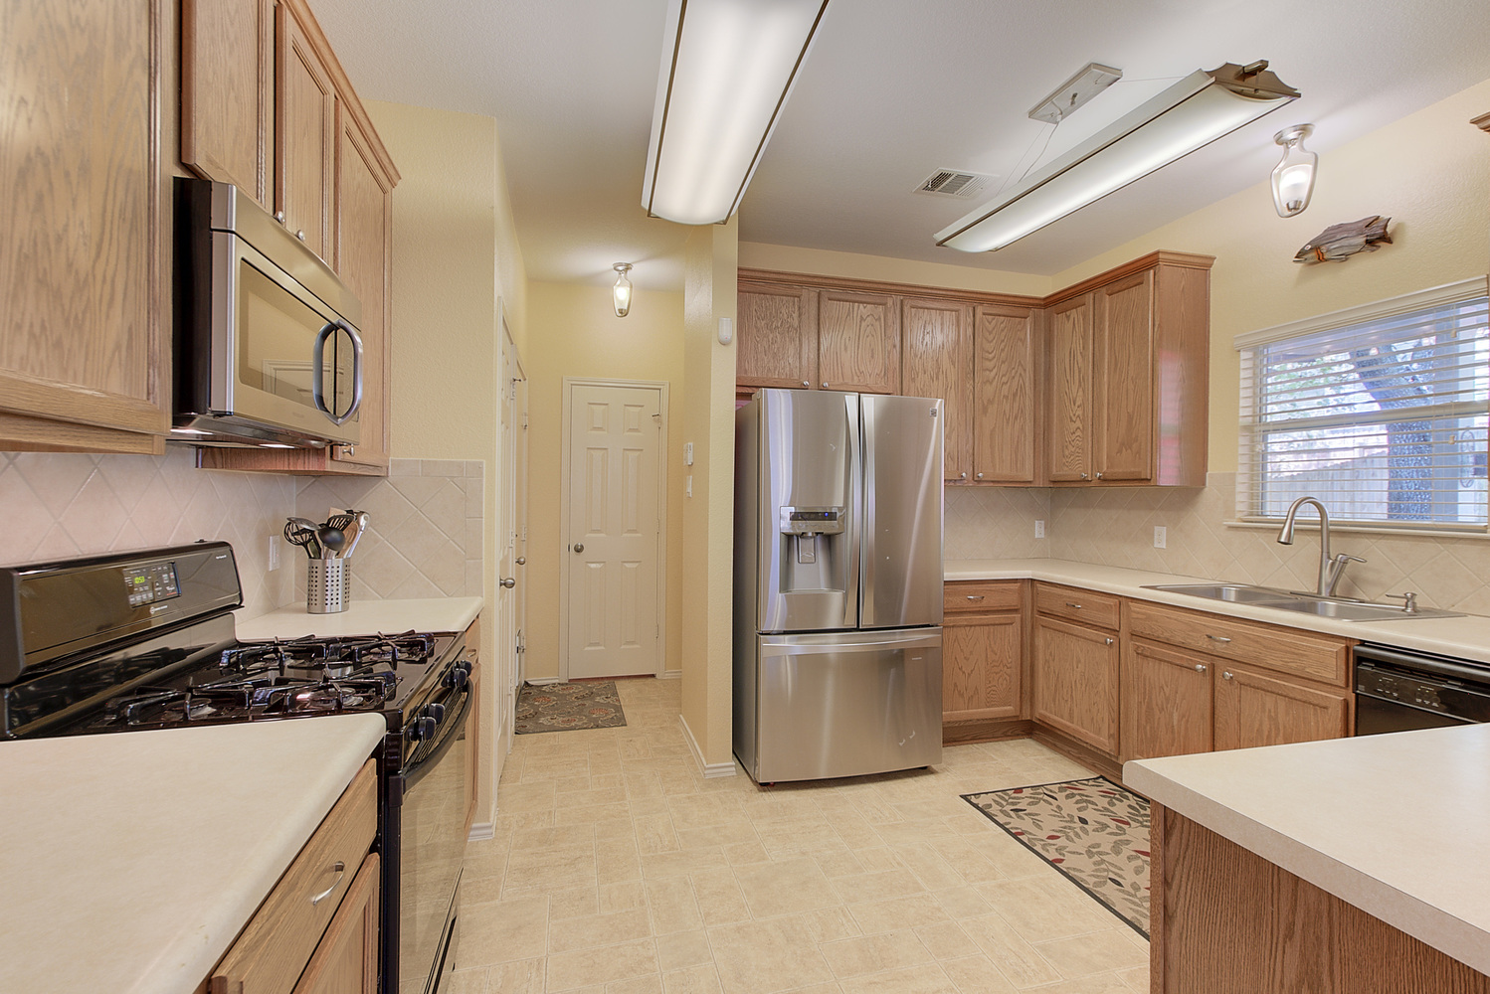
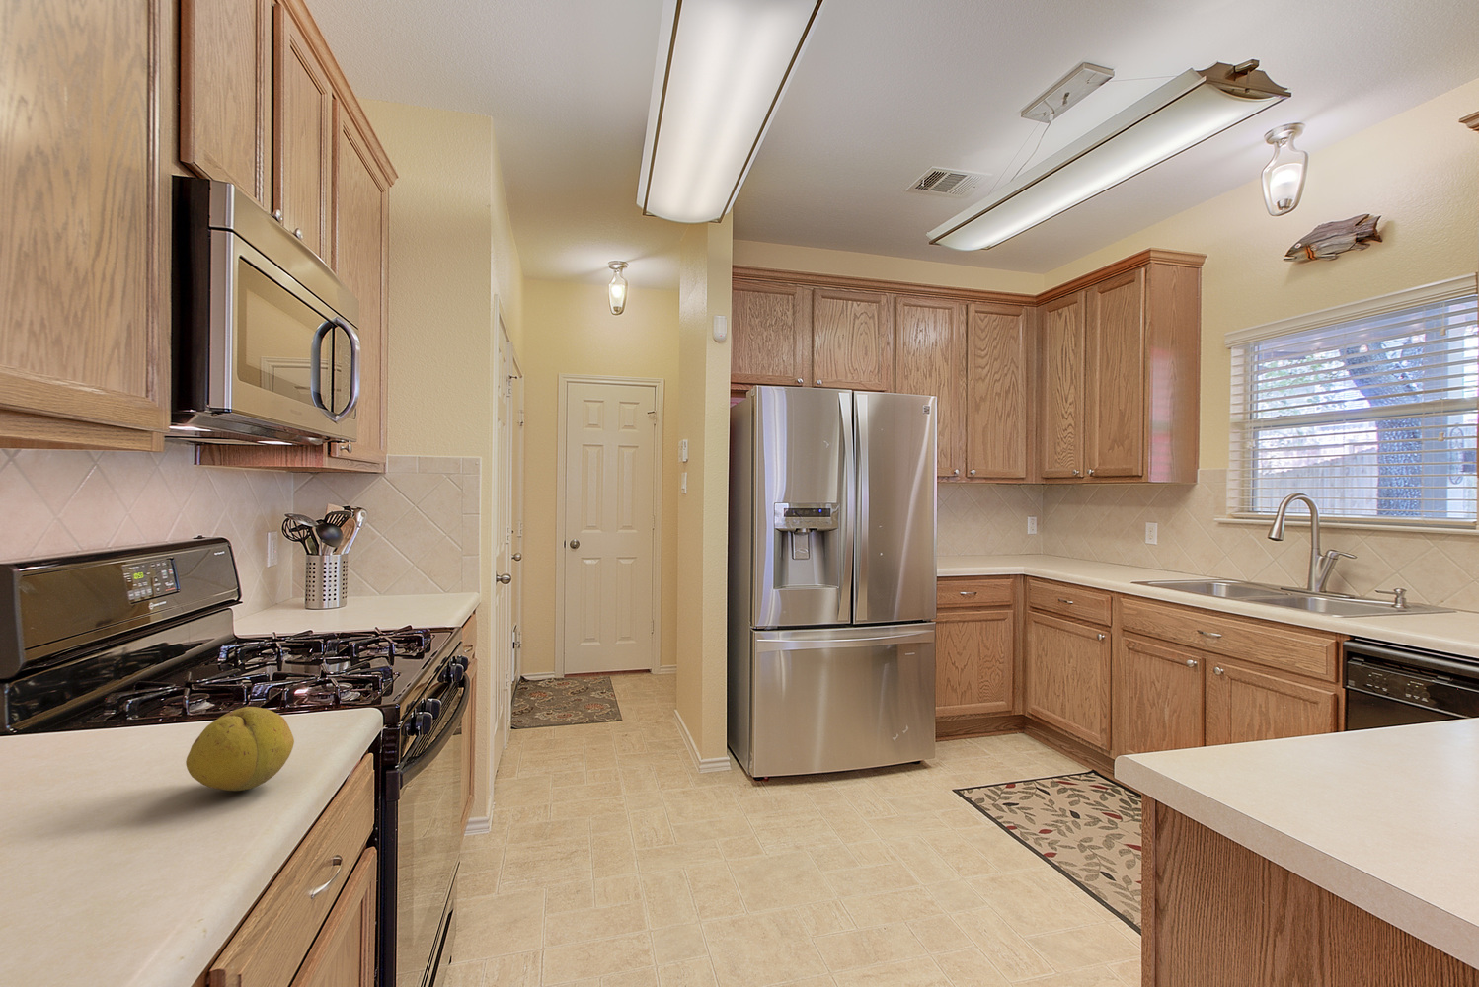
+ fruit [185,706,295,792]
